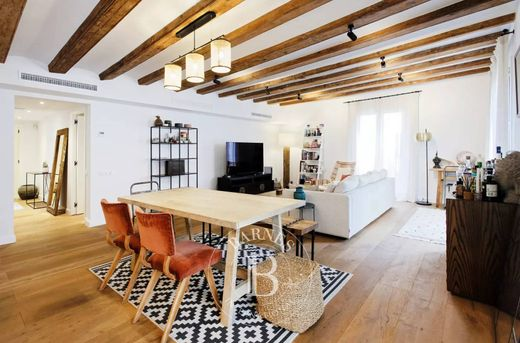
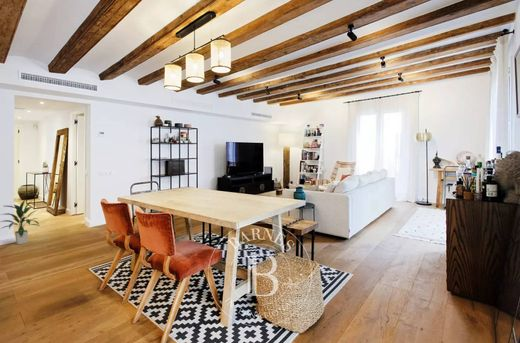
+ indoor plant [0,198,40,245]
